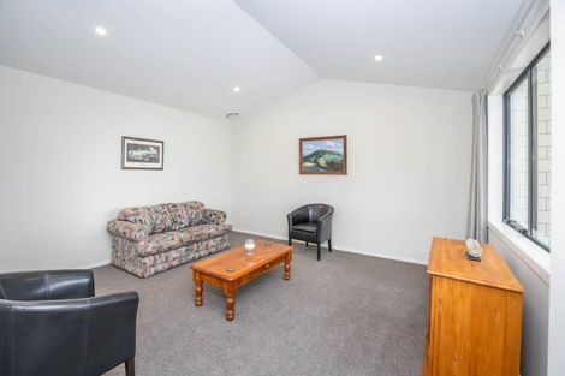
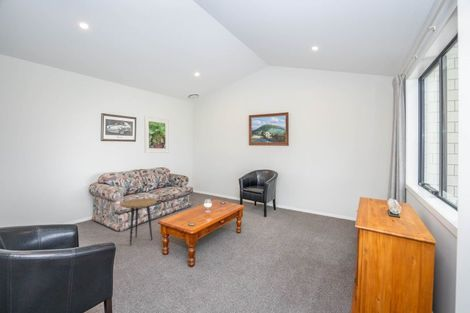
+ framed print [143,115,170,154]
+ side table [119,197,158,246]
